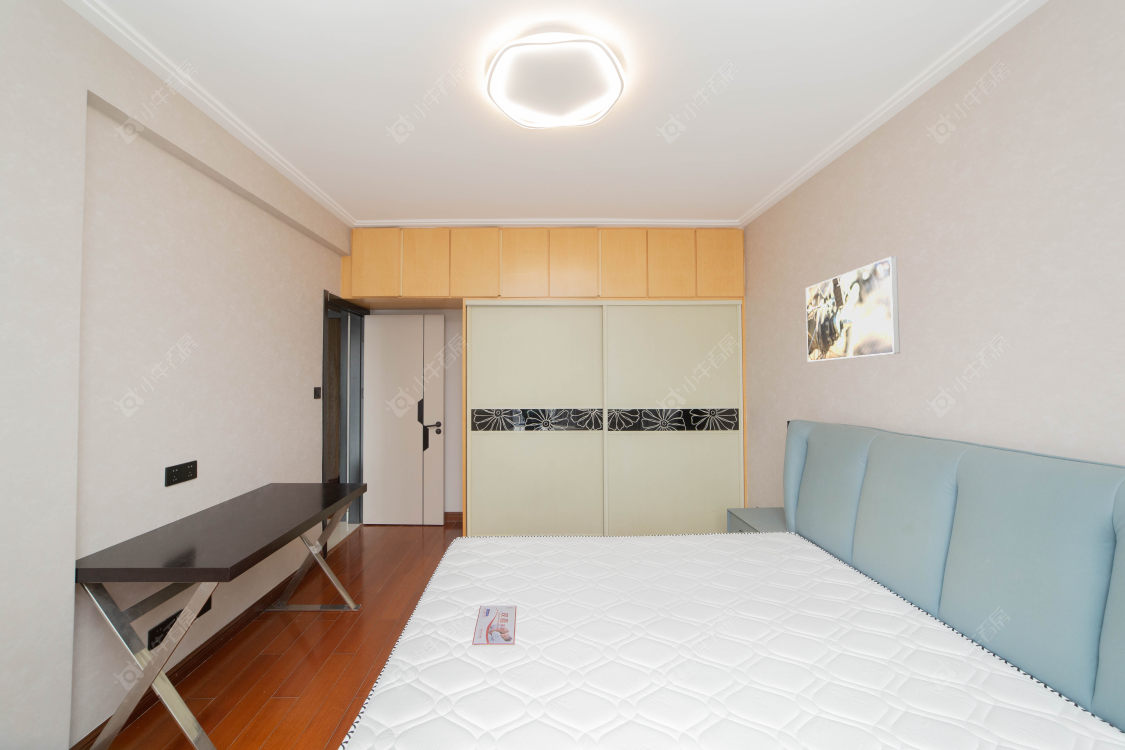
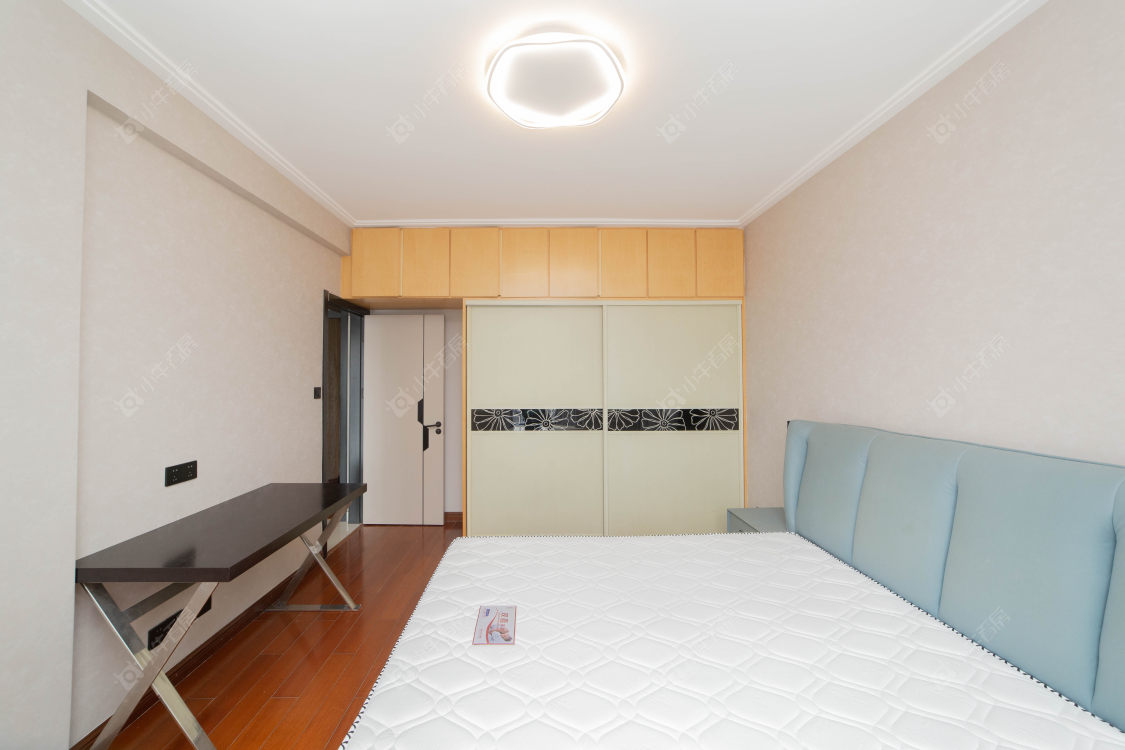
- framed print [805,256,901,363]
